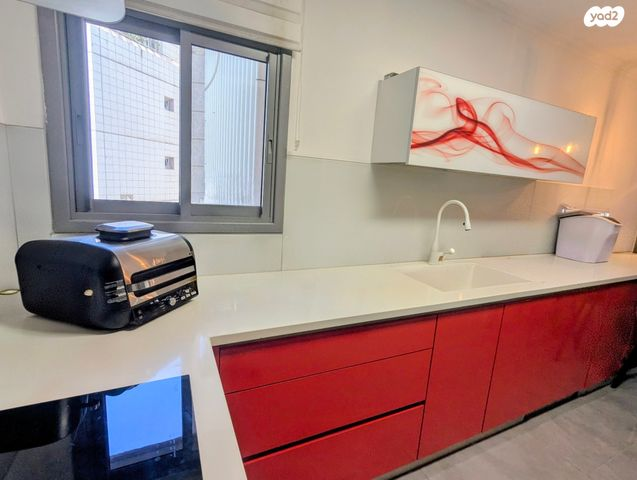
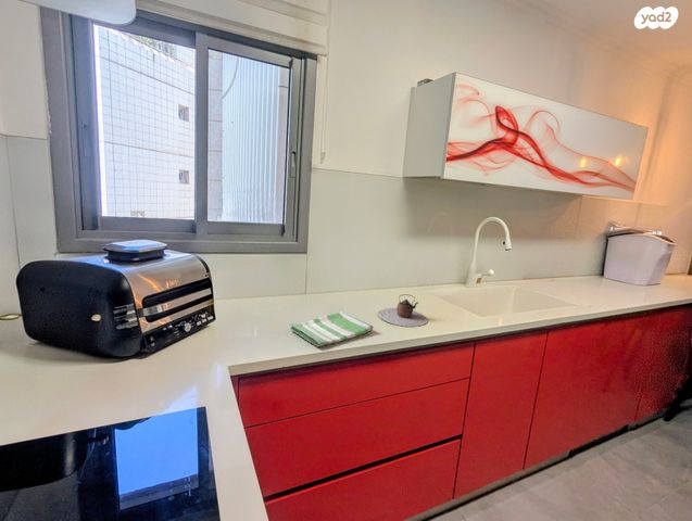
+ teapot [377,293,429,328]
+ dish towel [288,310,375,347]
